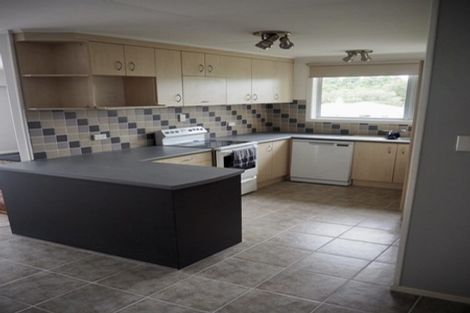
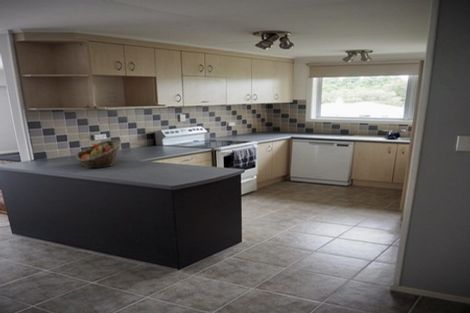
+ fruit basket [75,139,123,169]
